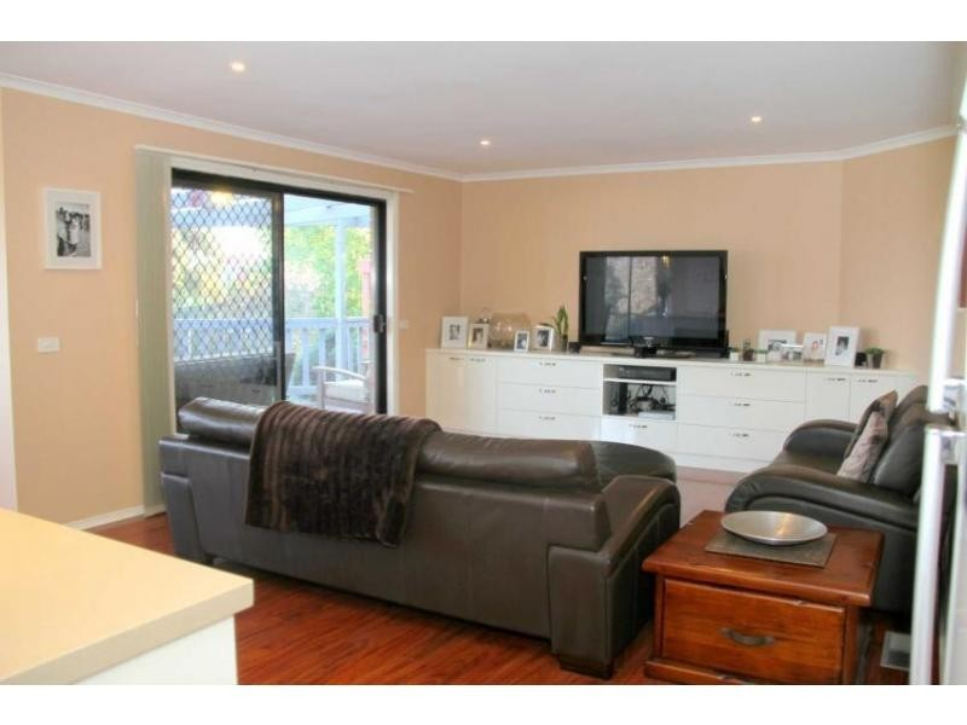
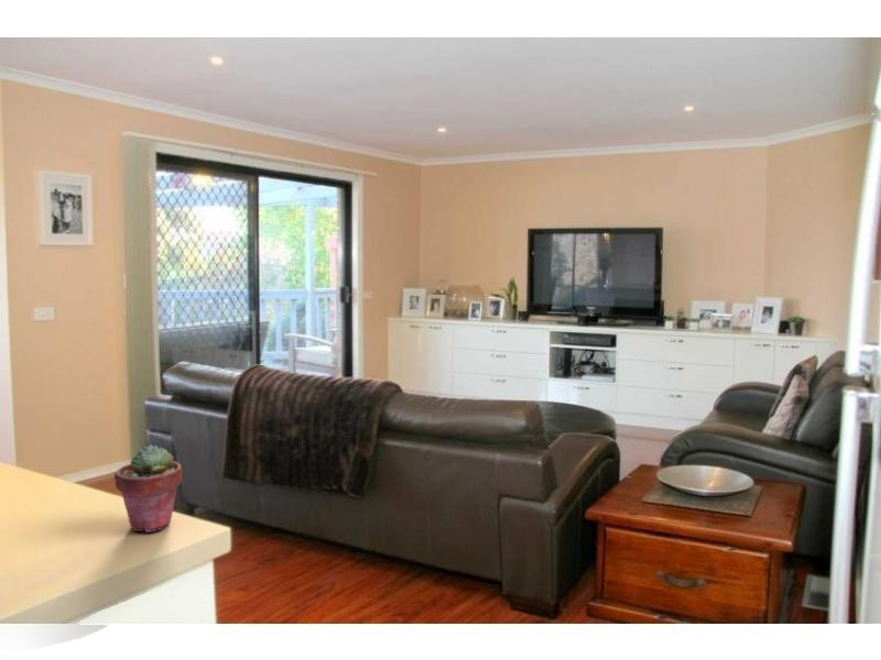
+ potted succulent [113,443,183,534]
